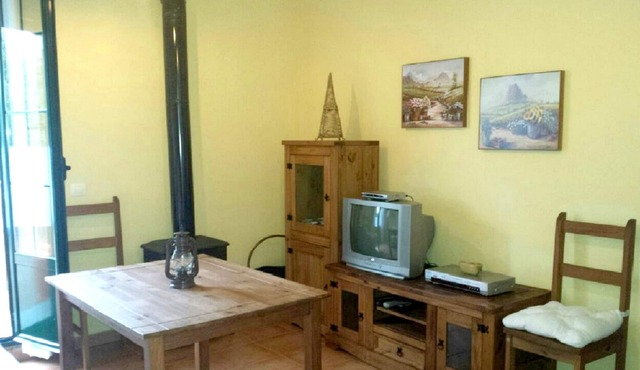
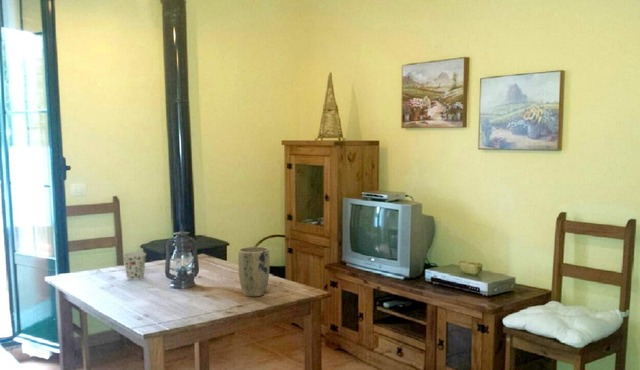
+ cup [122,251,147,281]
+ plant pot [237,246,271,298]
